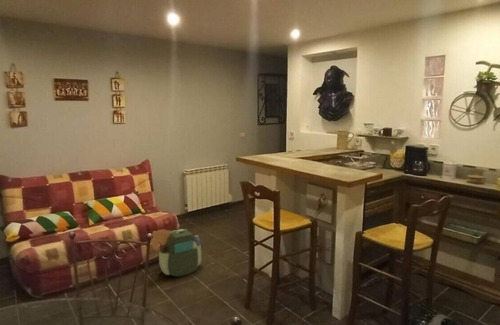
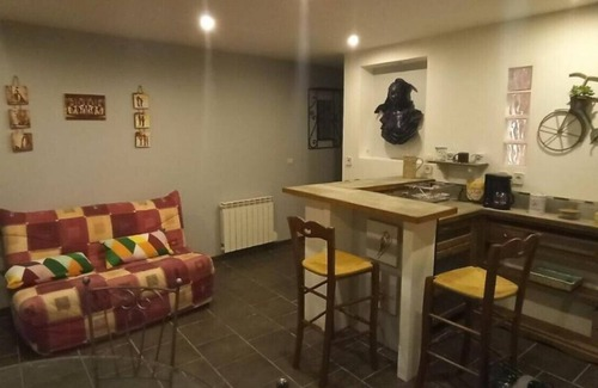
- backpack [151,228,202,278]
